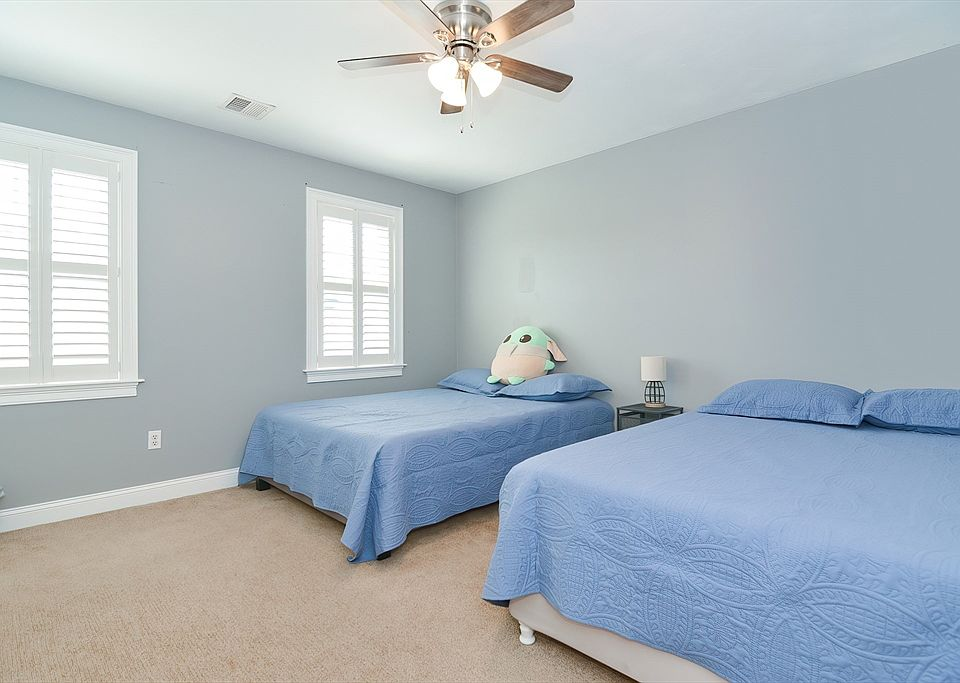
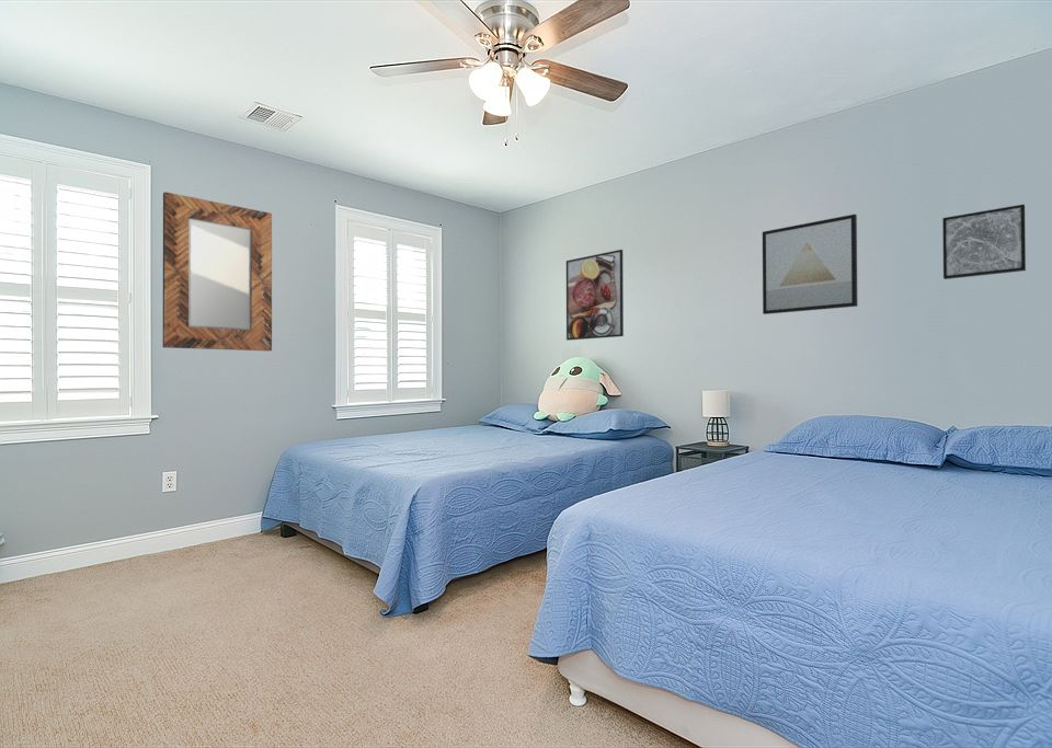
+ home mirror [162,191,273,352]
+ wall art [762,214,859,315]
+ wall art [941,204,1027,280]
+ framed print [565,249,625,342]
